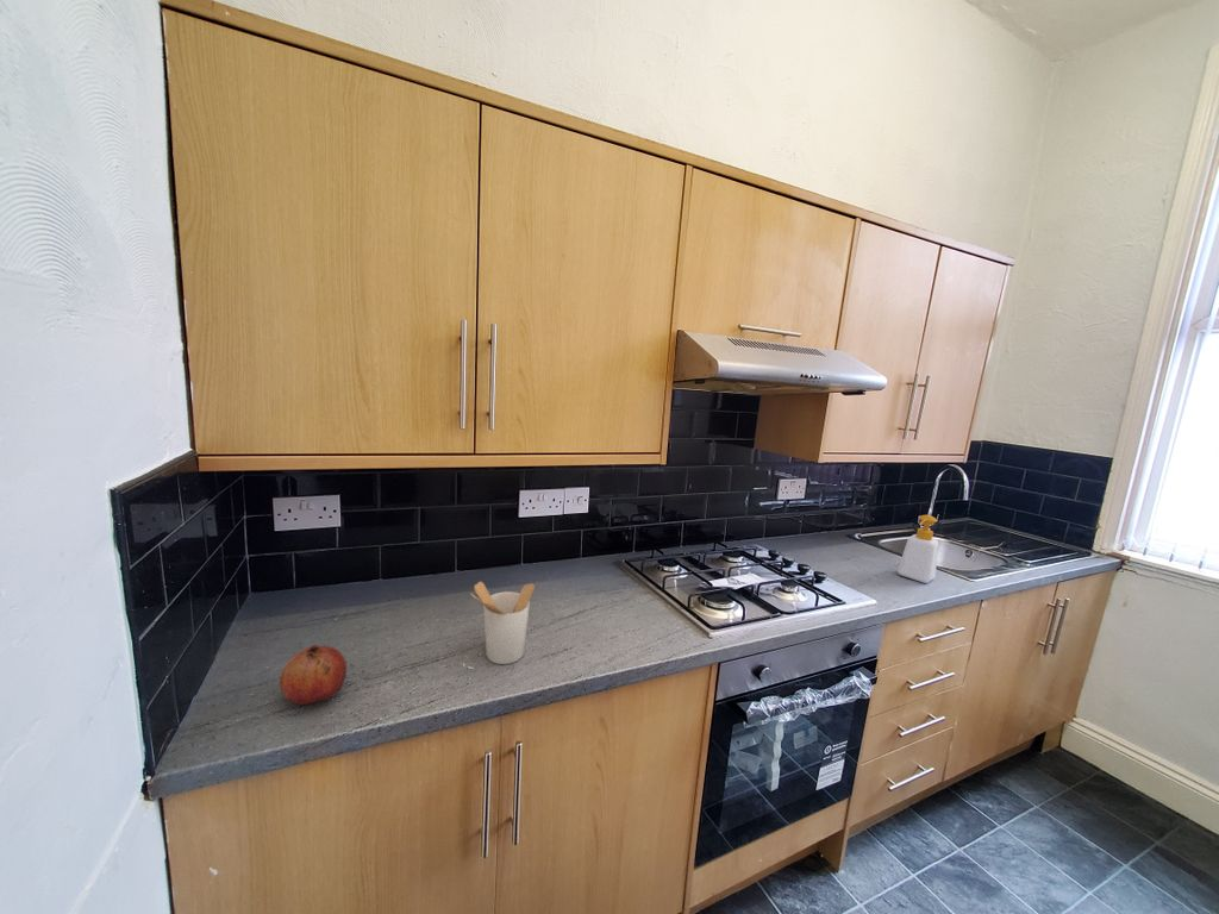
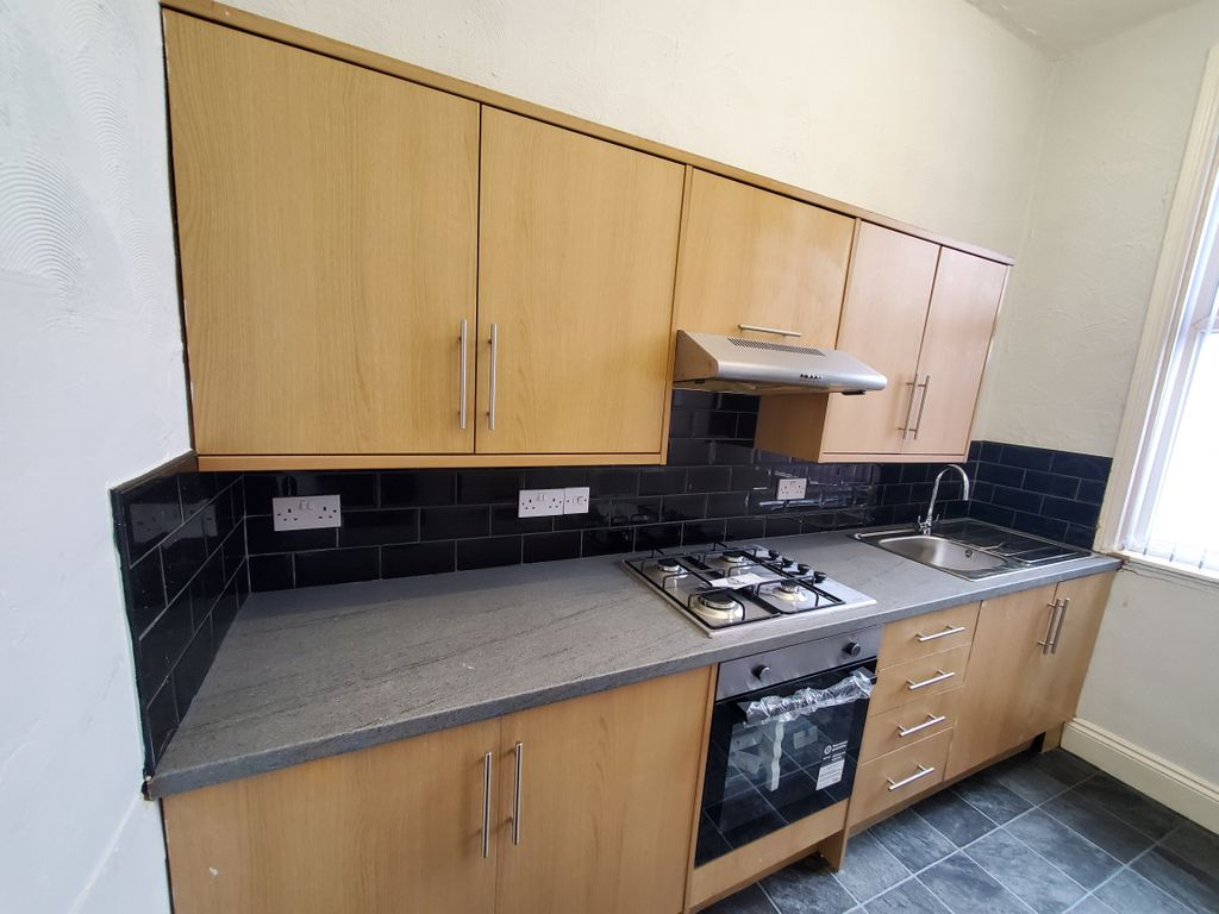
- soap bottle [896,514,940,584]
- fruit [279,644,348,706]
- utensil holder [469,581,536,665]
